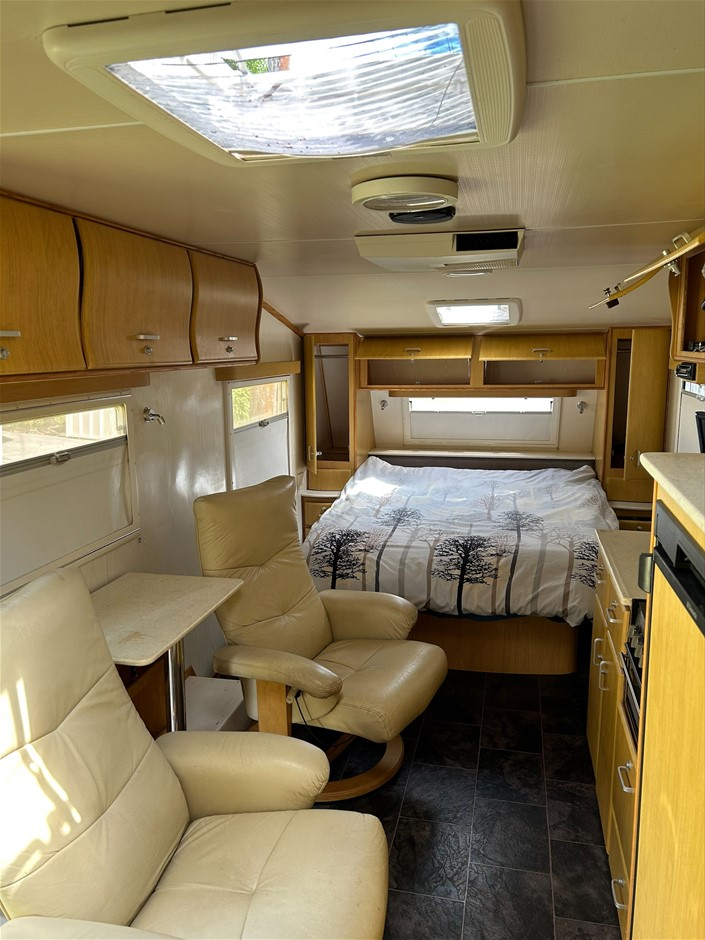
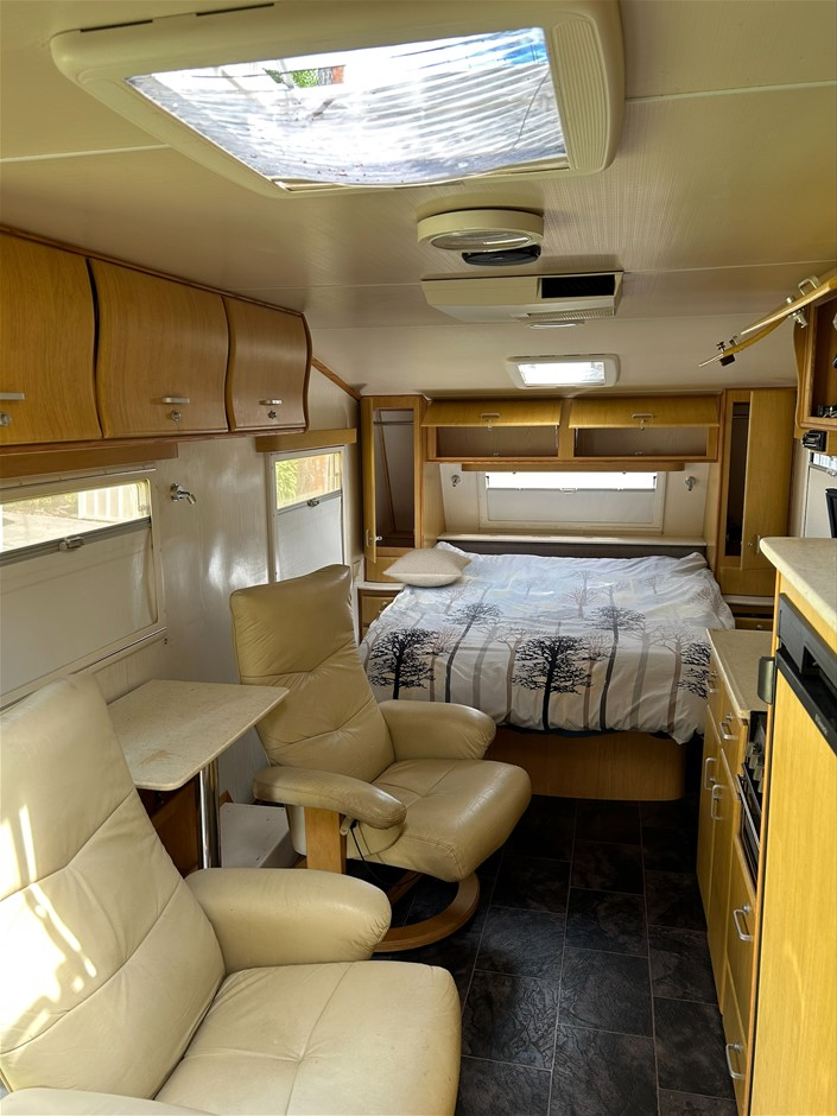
+ pillow [382,547,474,588]
